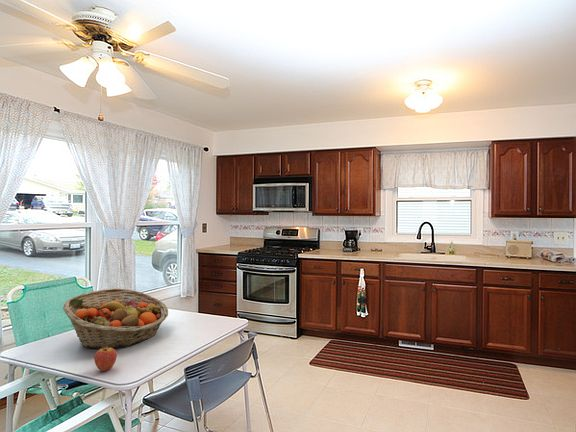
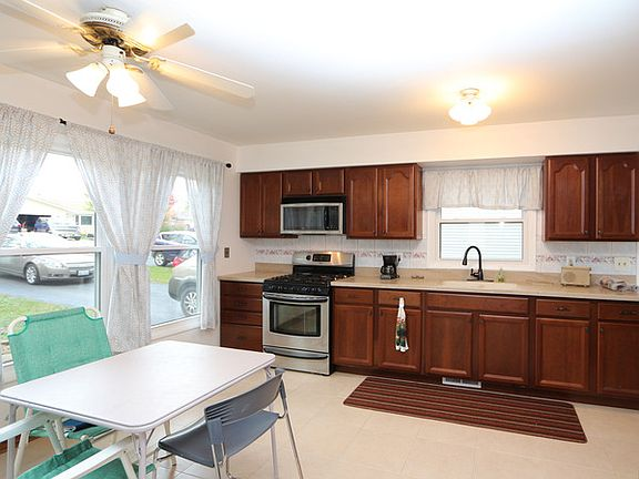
- fruit basket [62,288,169,350]
- fruit [93,344,118,372]
